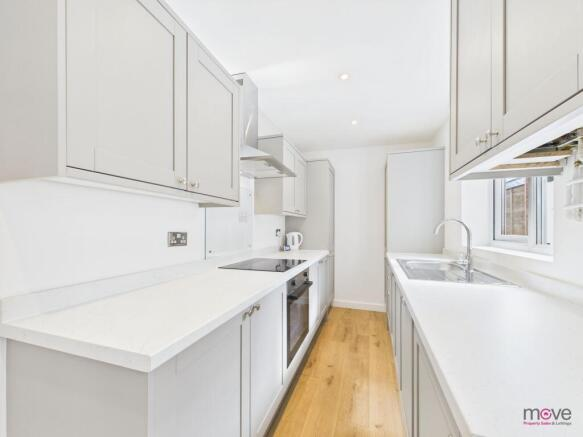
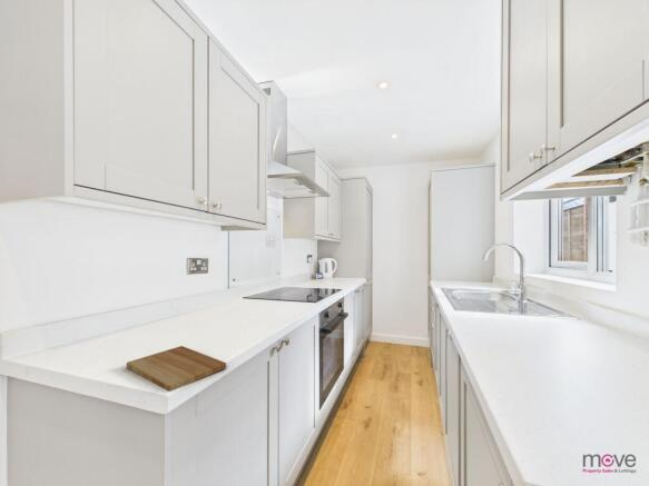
+ cutting board [126,345,227,393]
